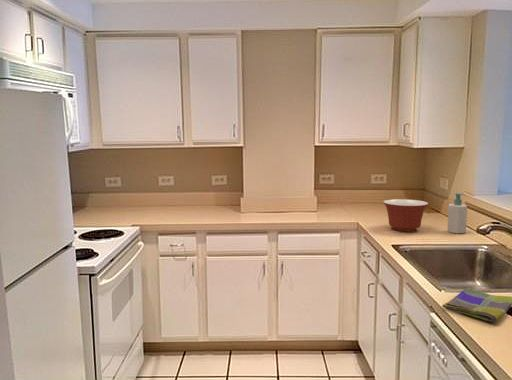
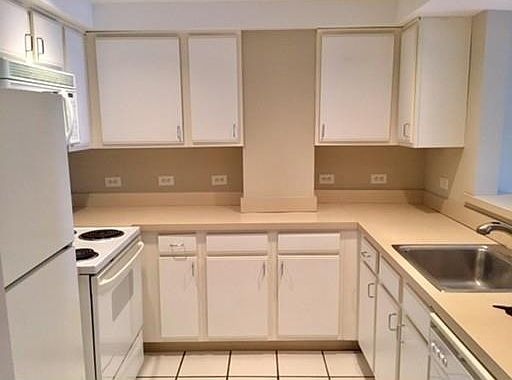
- dish towel [441,287,512,323]
- mixing bowl [382,198,429,232]
- soap bottle [447,192,468,235]
